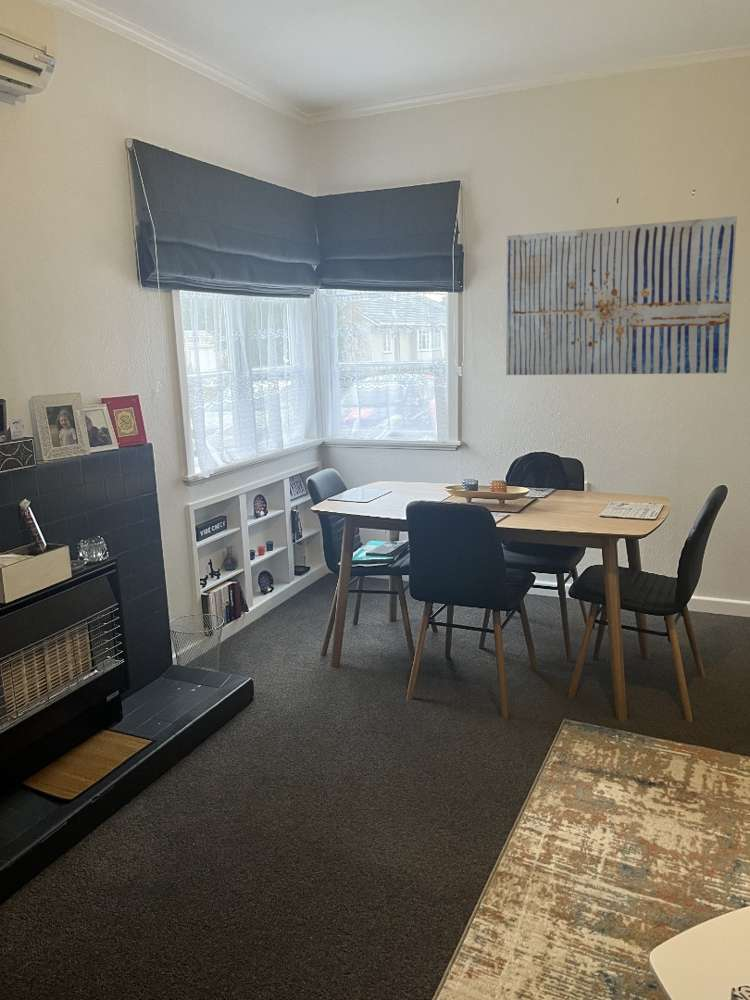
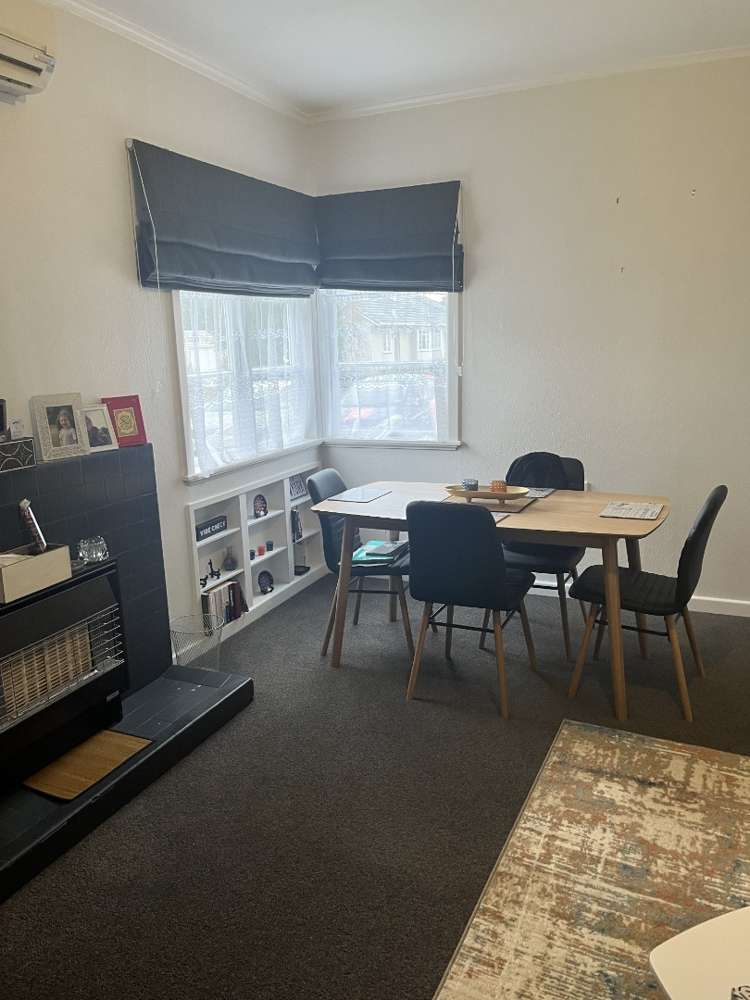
- wall art [505,215,738,376]
